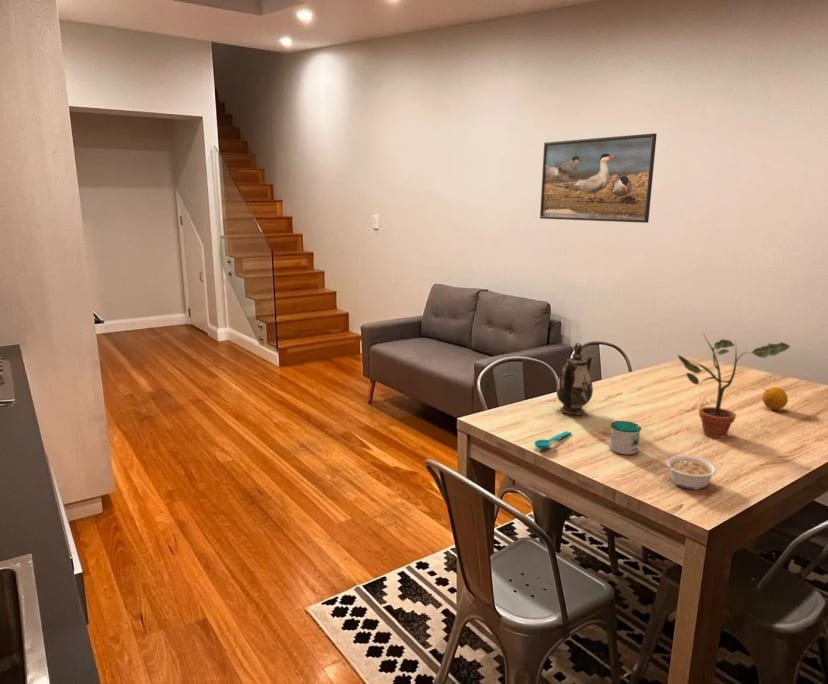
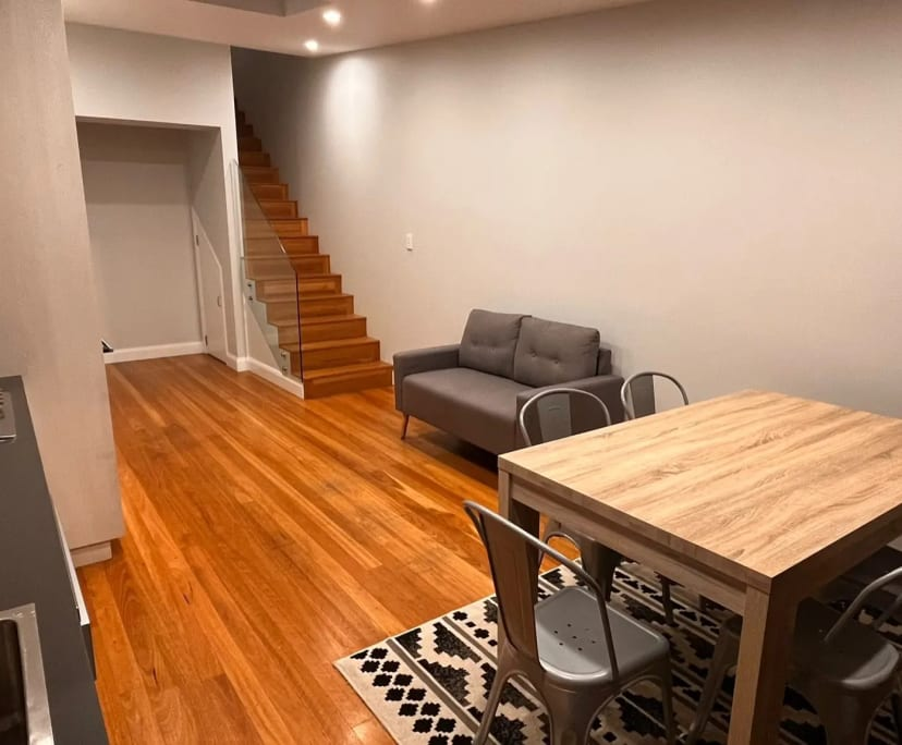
- spoon [534,430,572,450]
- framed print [539,132,658,224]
- potted plant [677,332,791,439]
- teapot [556,342,594,416]
- mug [609,420,642,455]
- fruit [762,386,789,411]
- legume [659,454,718,490]
